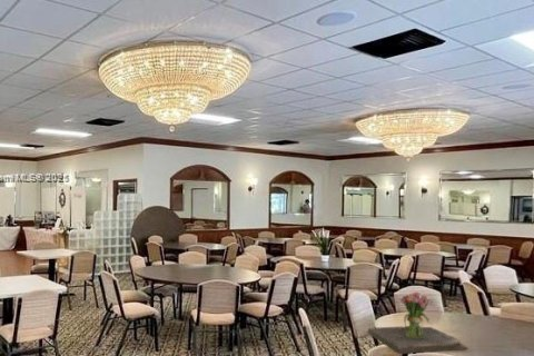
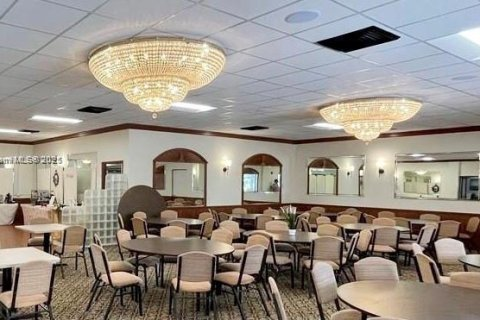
- flower arrangement [366,290,468,355]
